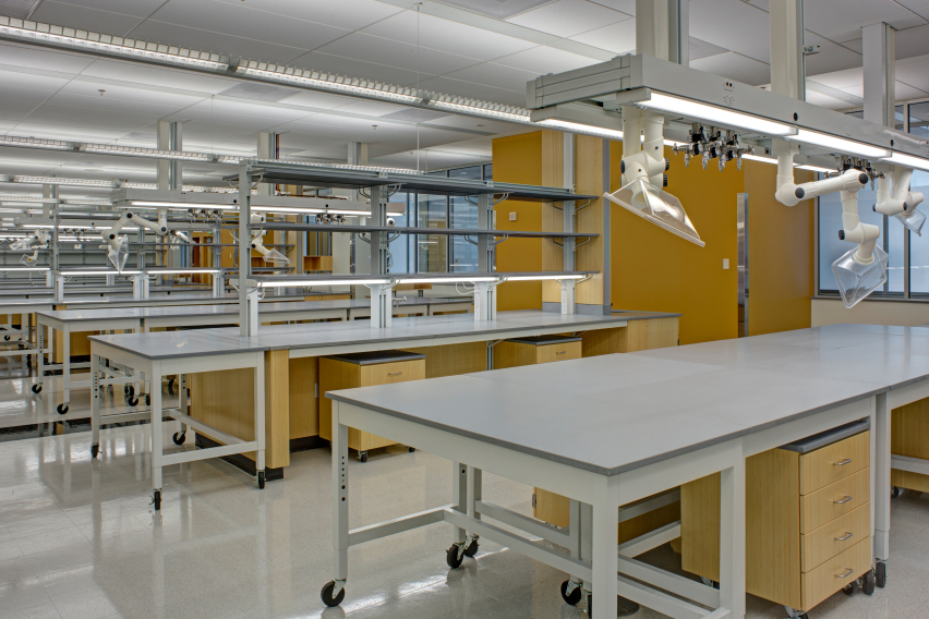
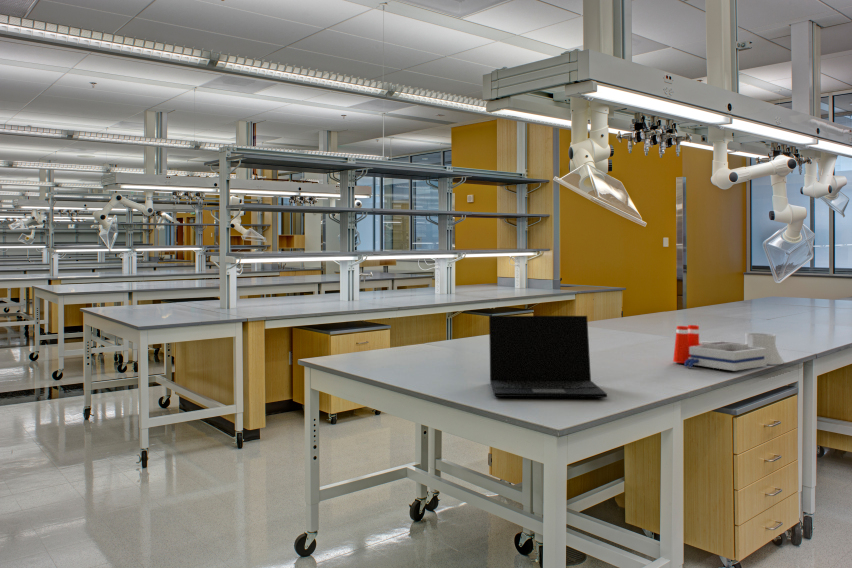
+ laptop [488,315,608,399]
+ laboratory equipment [672,324,785,372]
